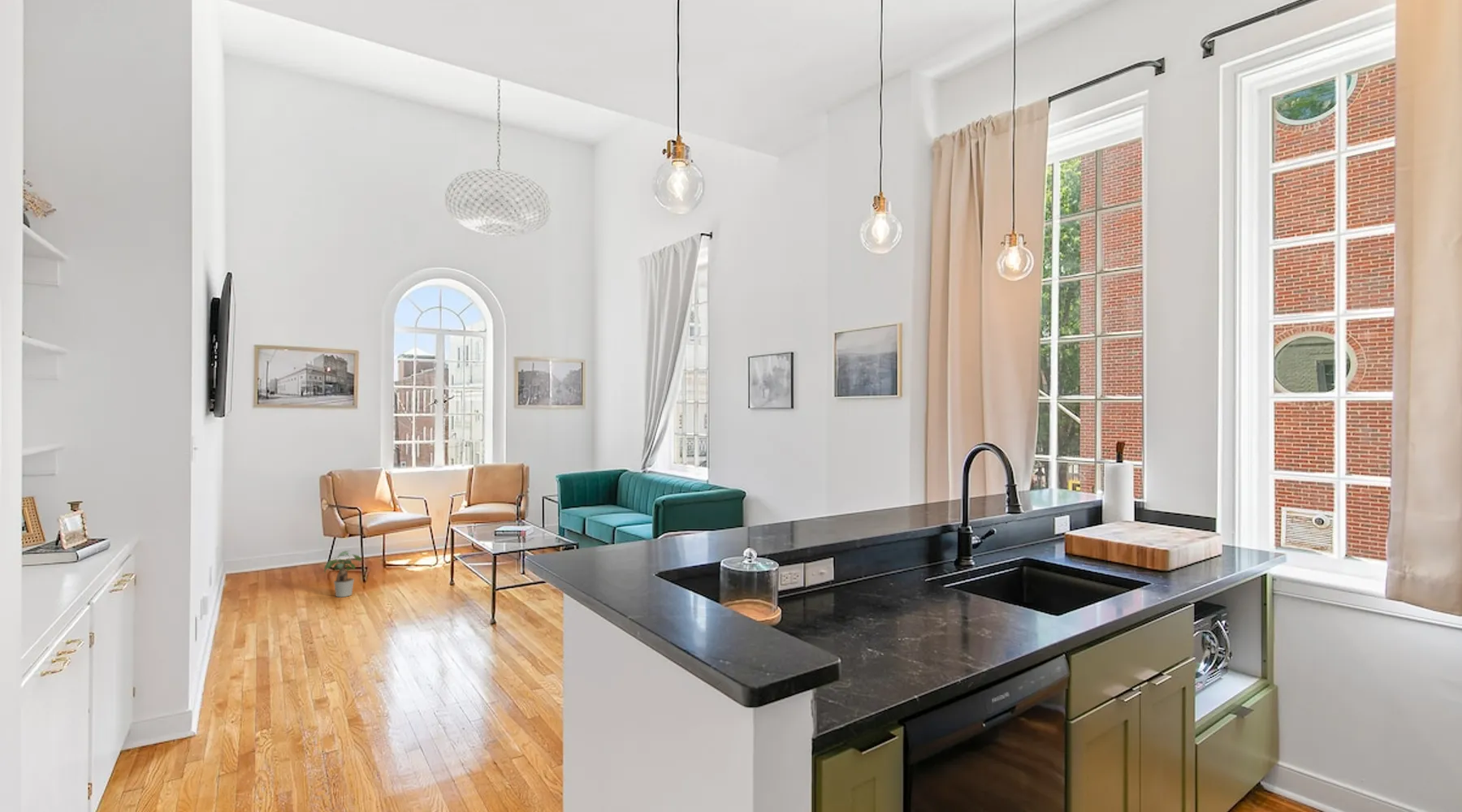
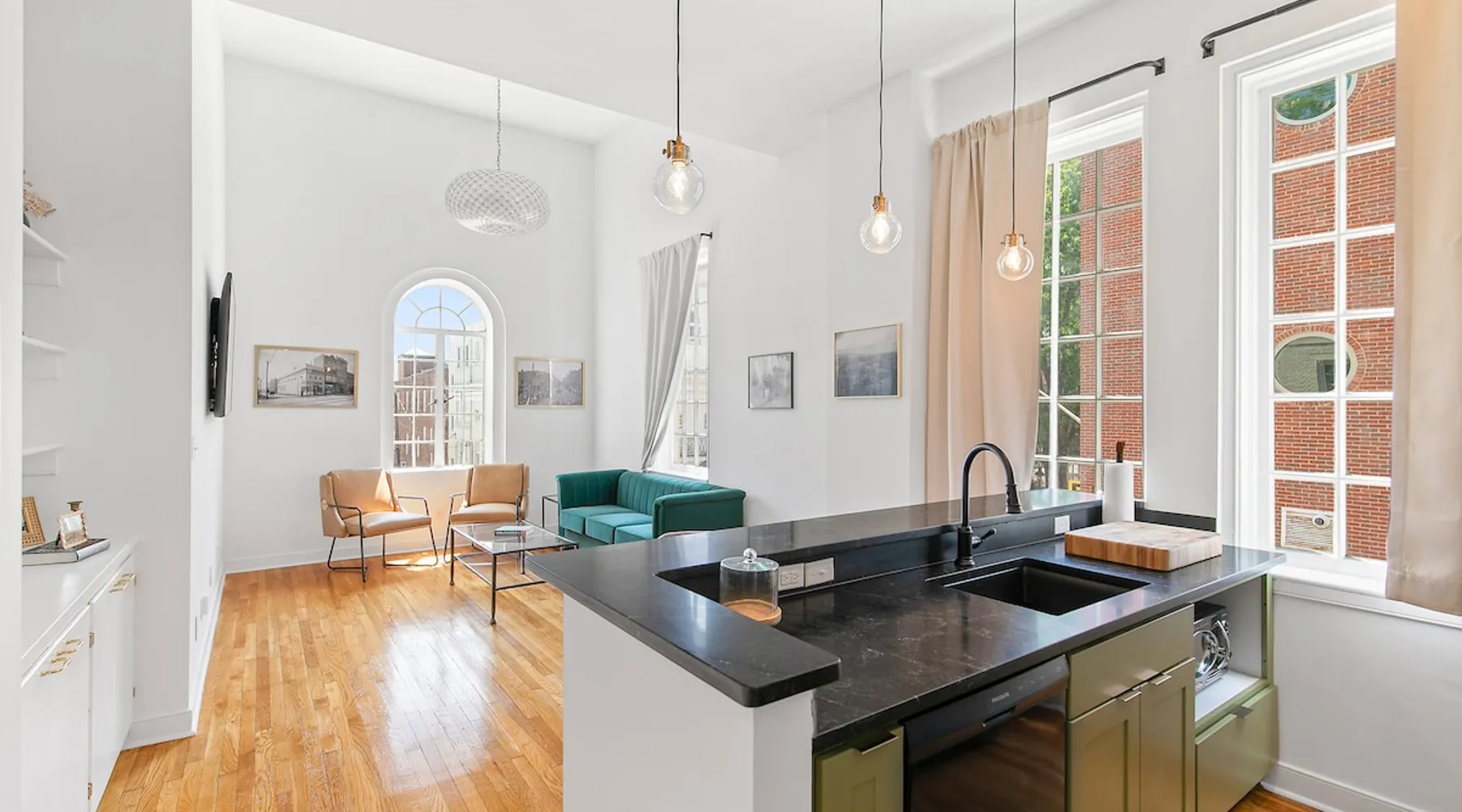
- potted plant [323,550,362,598]
